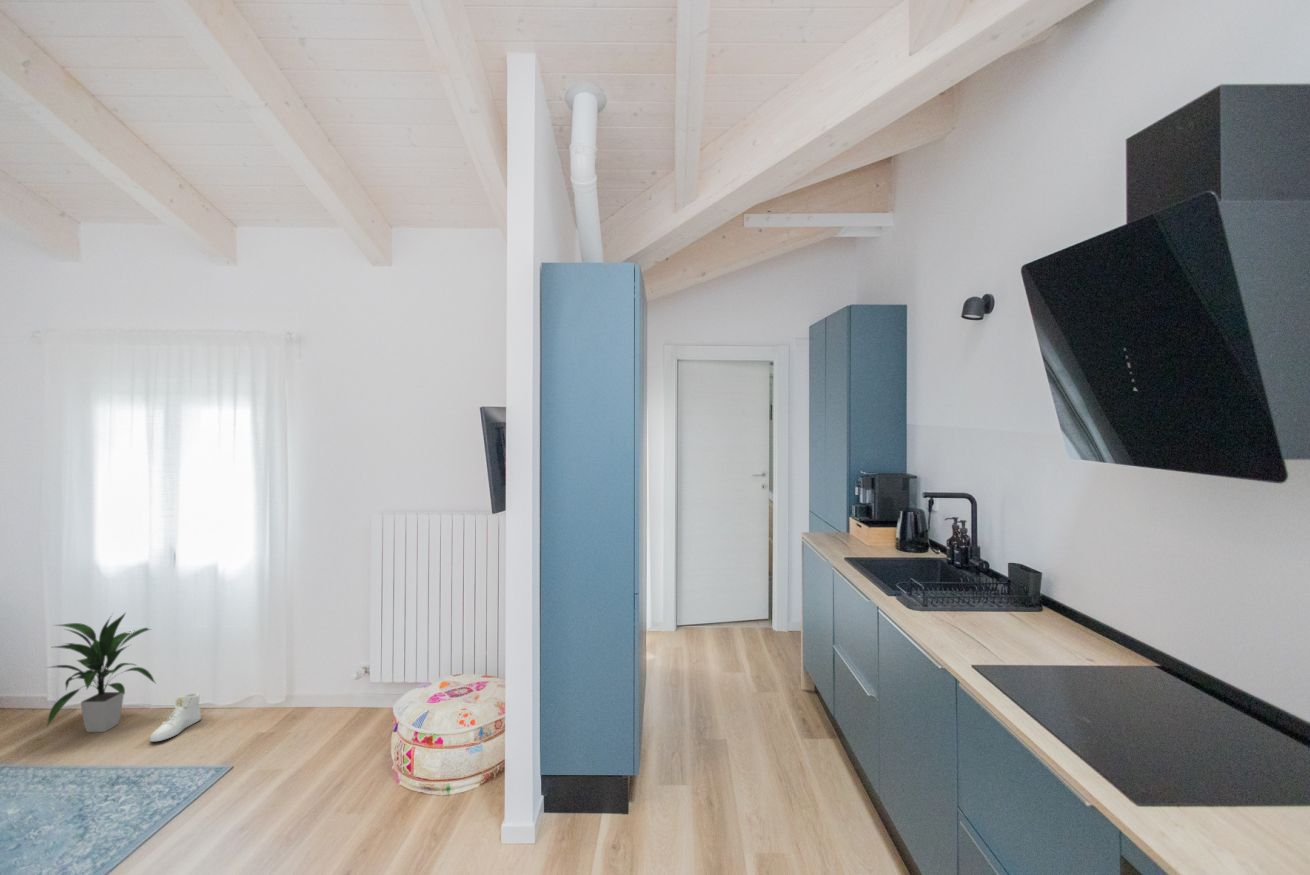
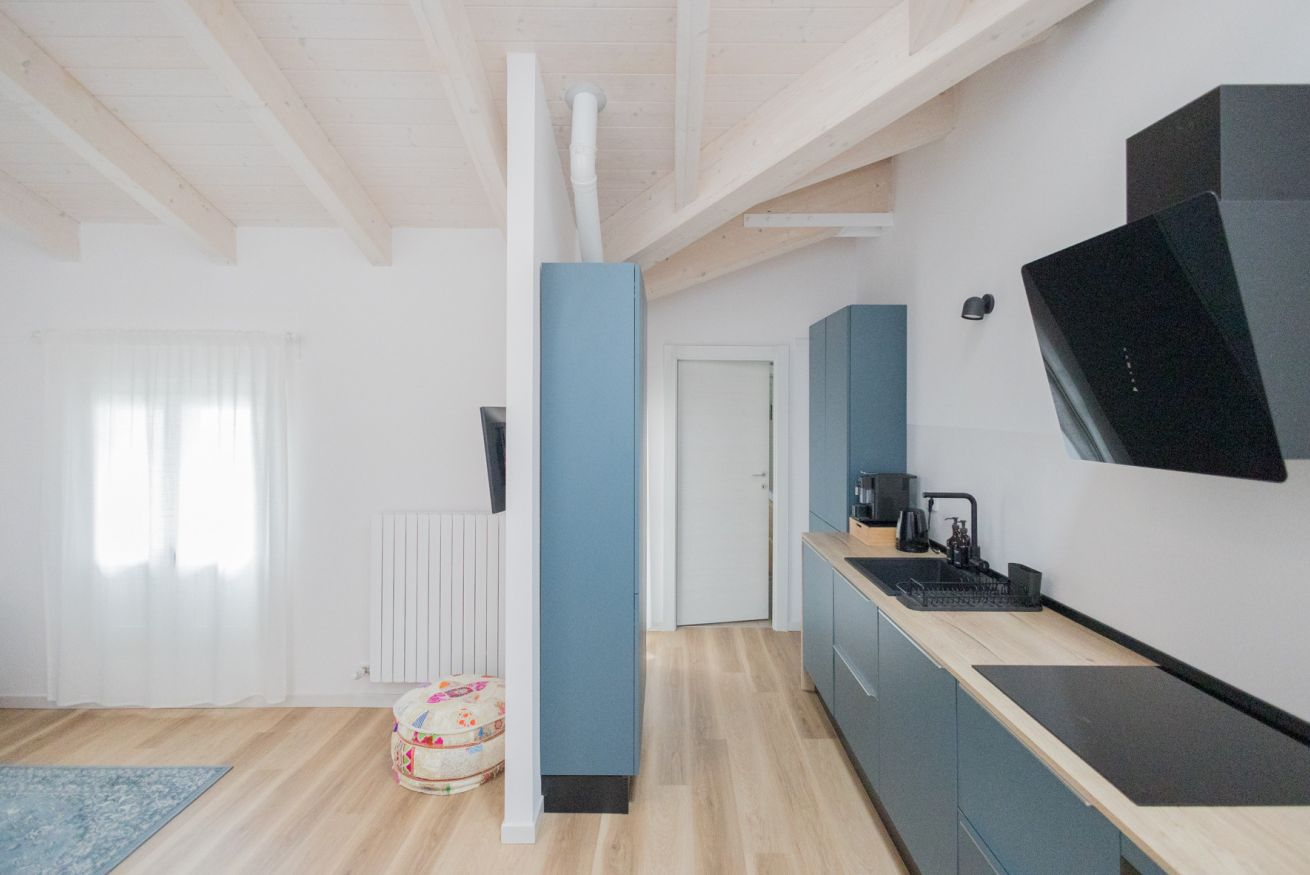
- indoor plant [46,611,156,733]
- sneaker [149,692,202,743]
